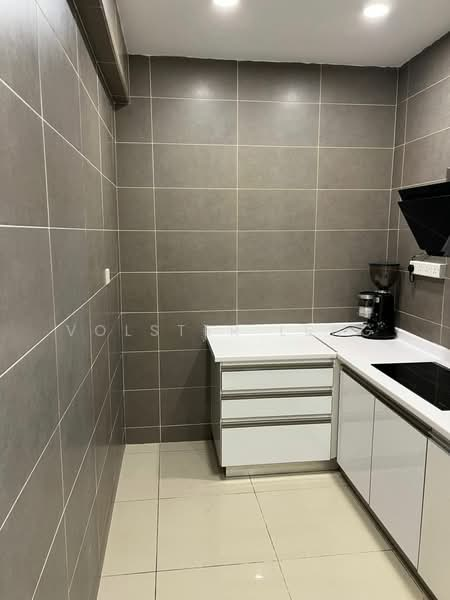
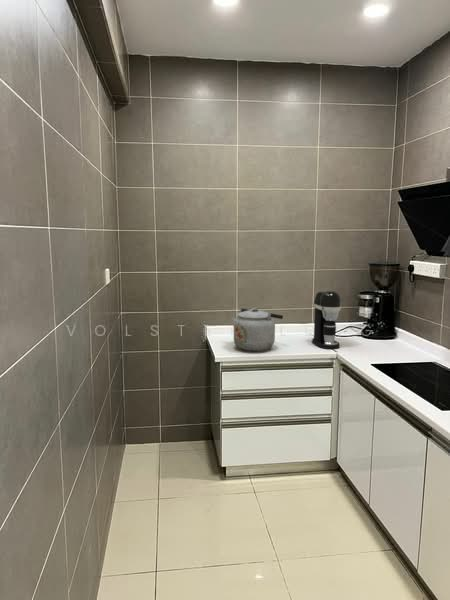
+ coffee maker [311,290,342,350]
+ kettle [231,307,284,352]
